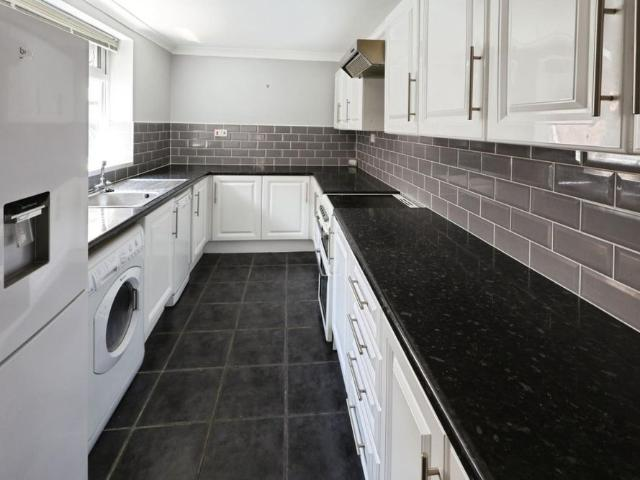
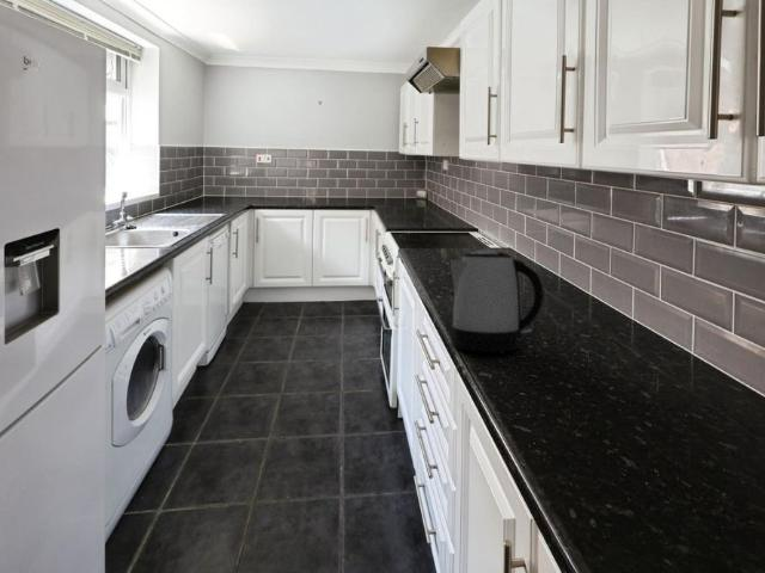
+ kettle [449,249,544,353]
